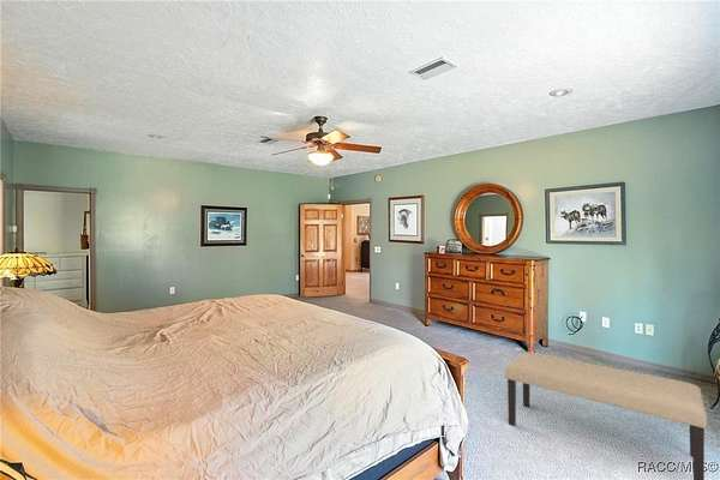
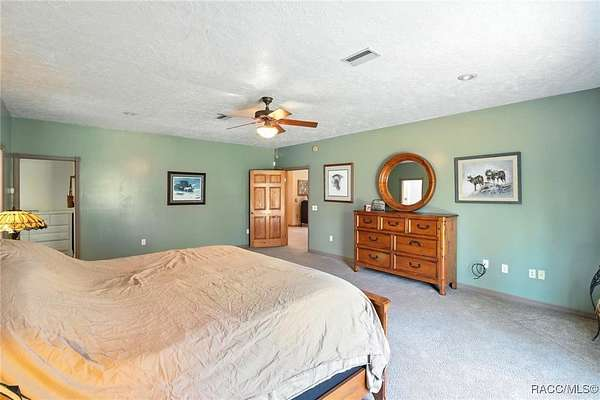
- bench [504,350,708,480]
